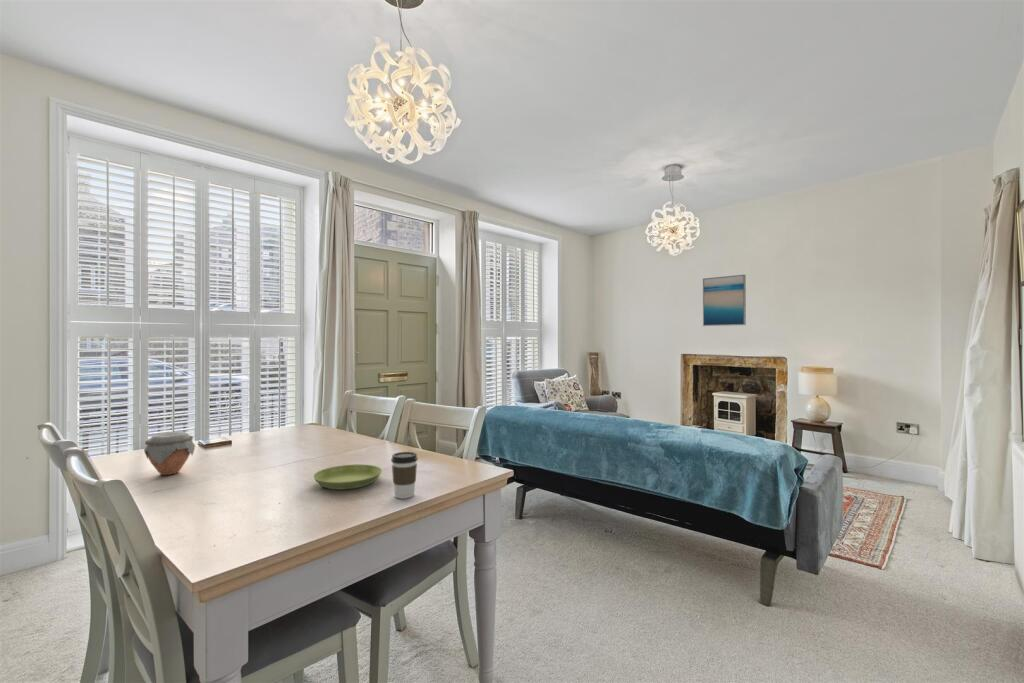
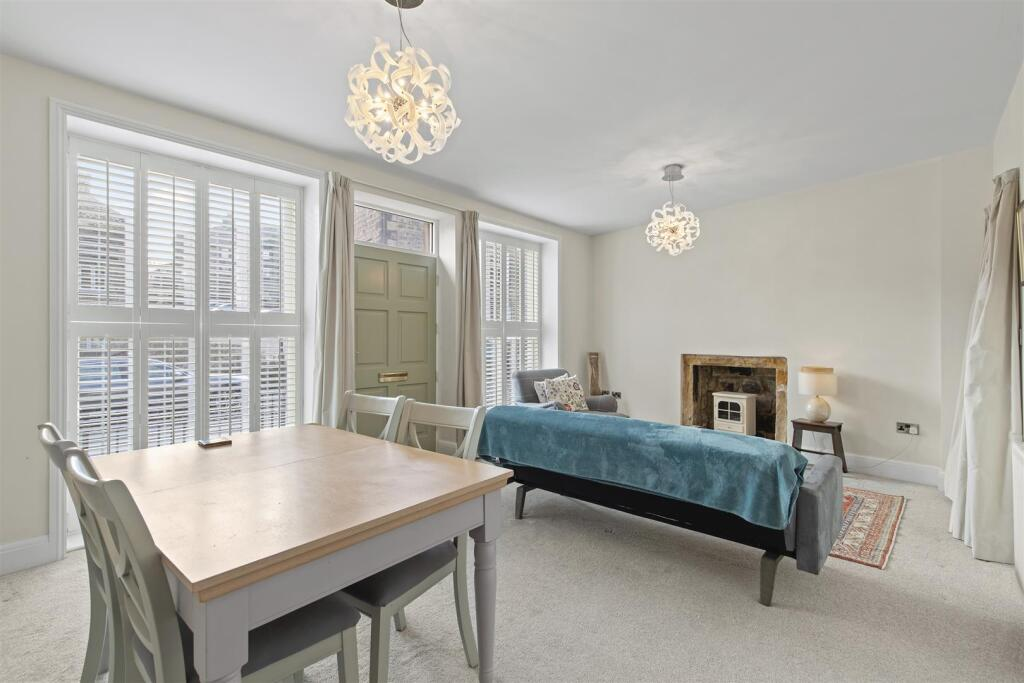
- wall art [702,274,747,327]
- jar [143,430,196,476]
- coffee cup [390,451,419,500]
- saucer [312,464,383,490]
